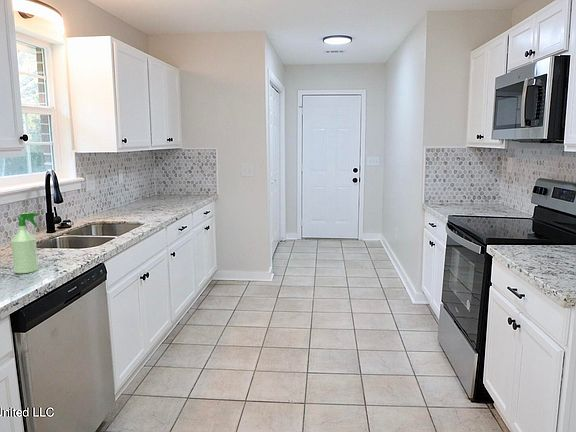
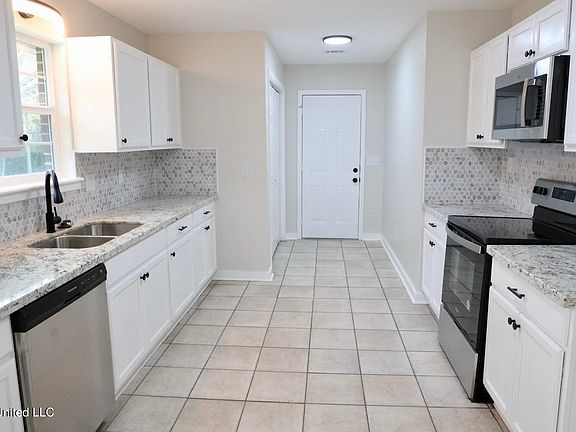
- spray bottle [10,212,39,274]
